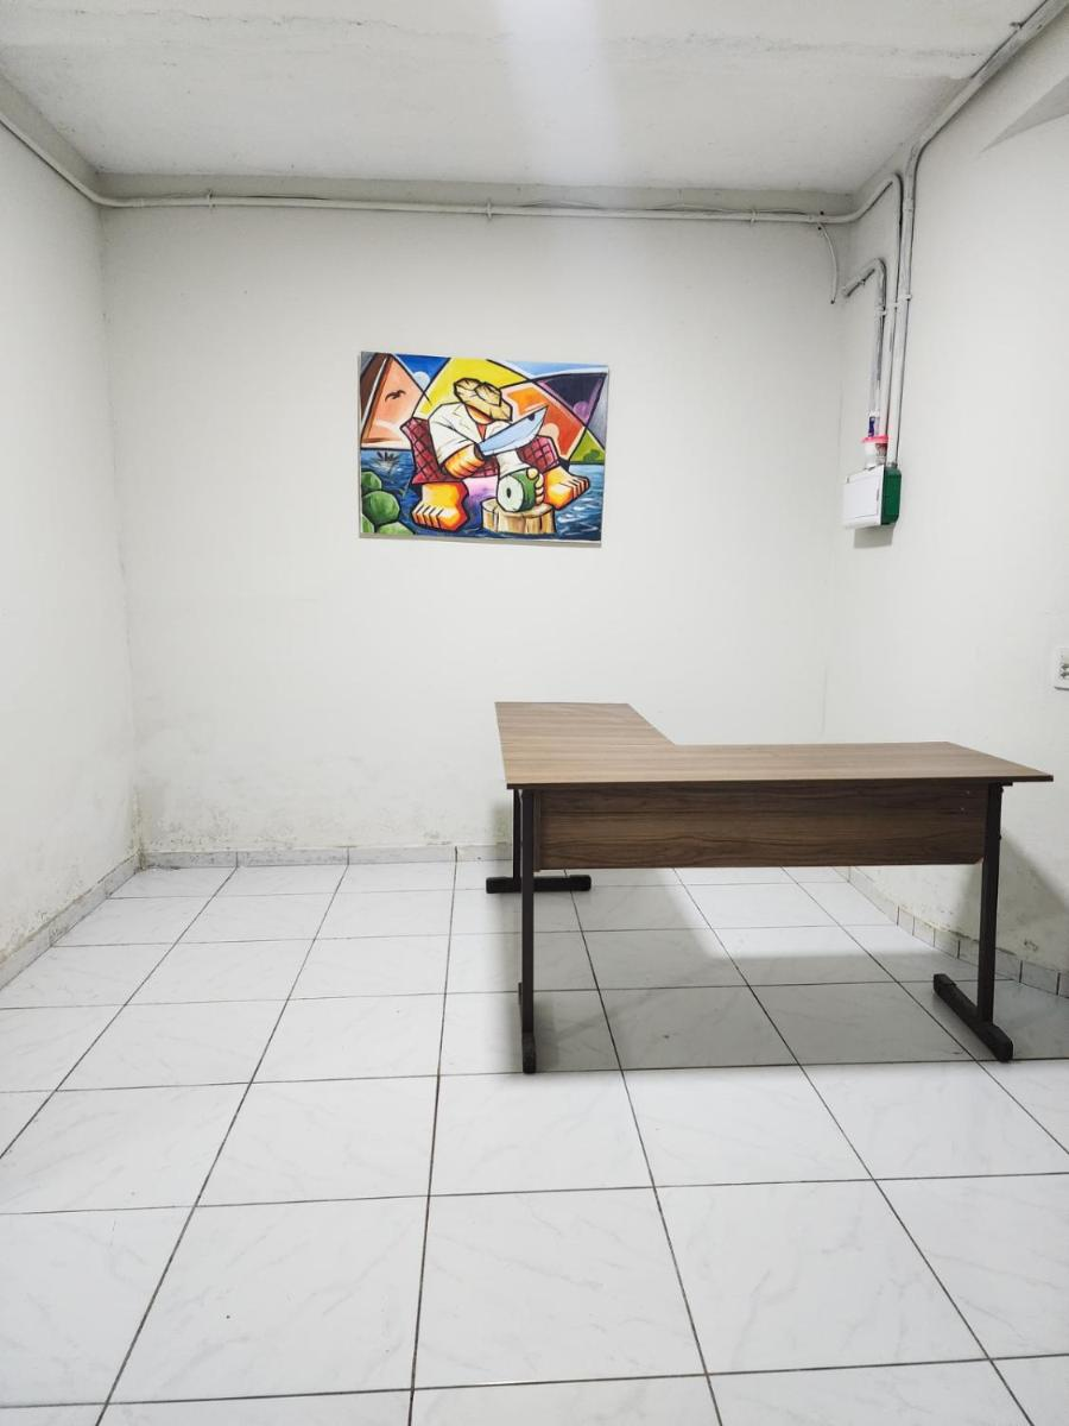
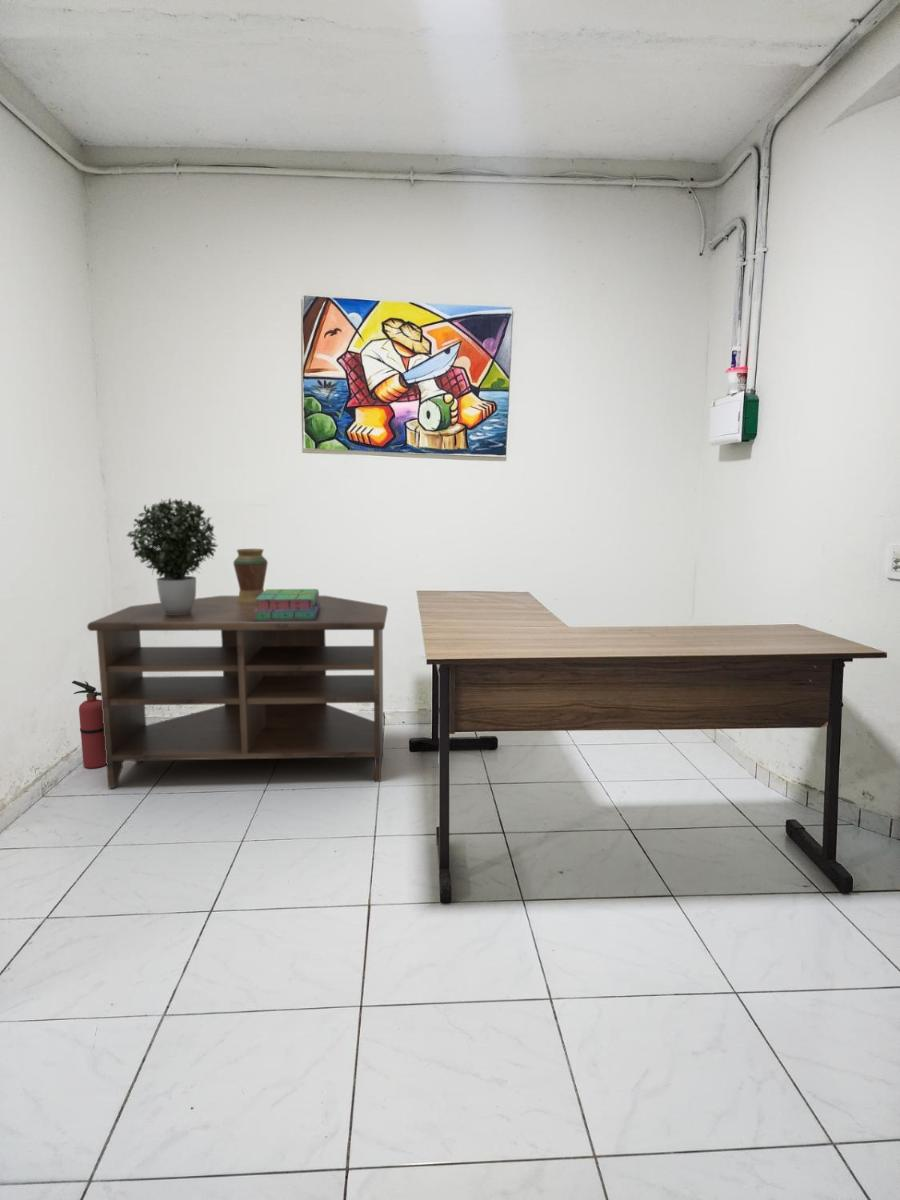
+ stack of books [254,588,320,620]
+ tv stand [86,595,389,789]
+ potted plant [125,498,219,615]
+ fire extinguisher [71,680,107,769]
+ decorative vase [232,548,269,602]
